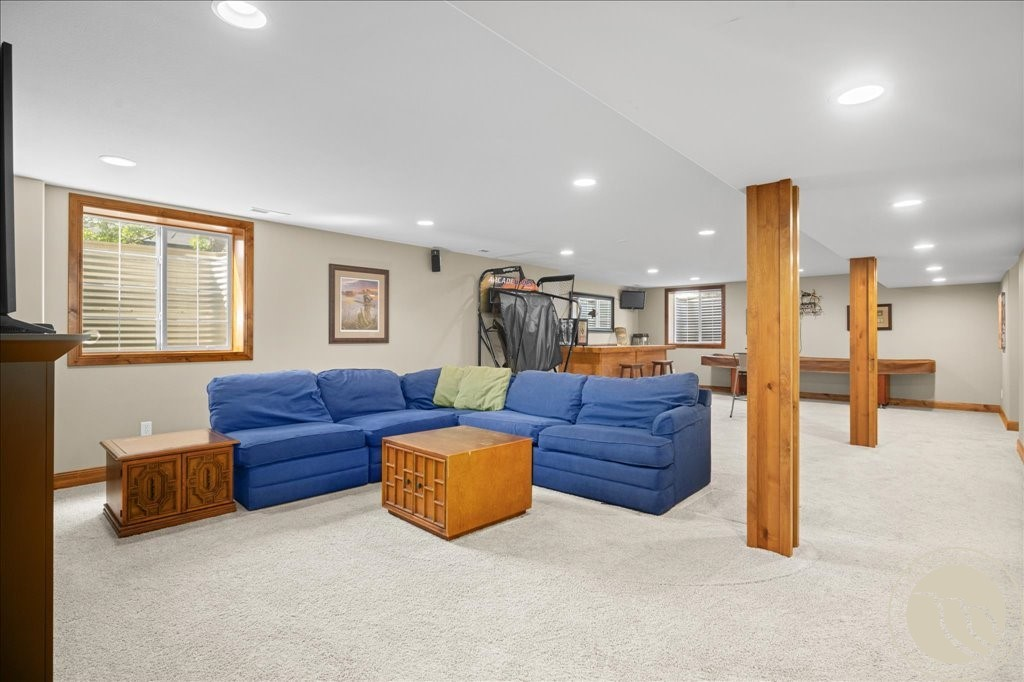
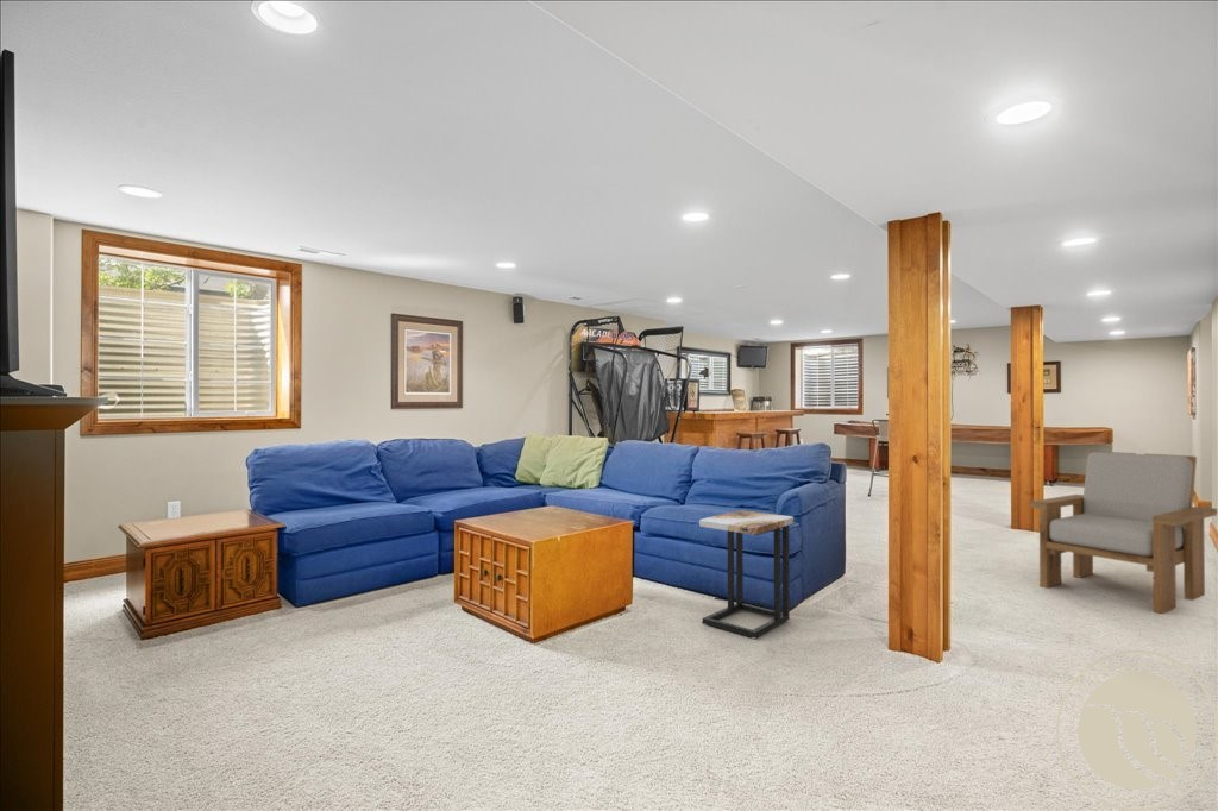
+ side table [698,509,795,640]
+ armchair [1028,449,1218,615]
